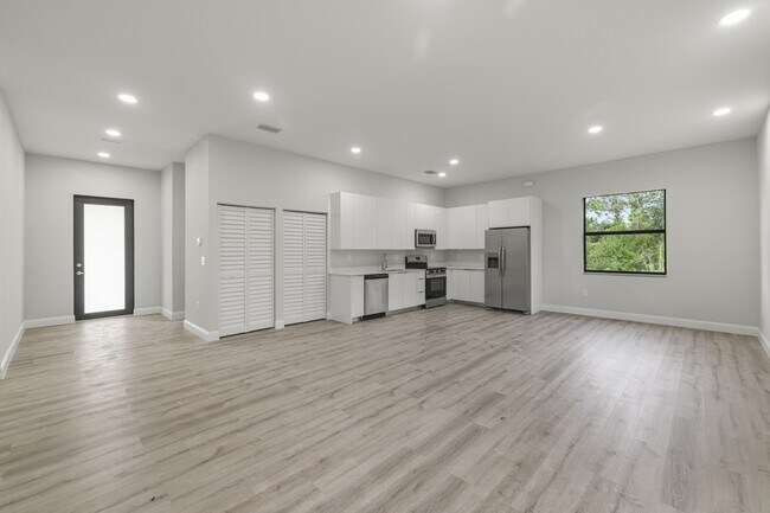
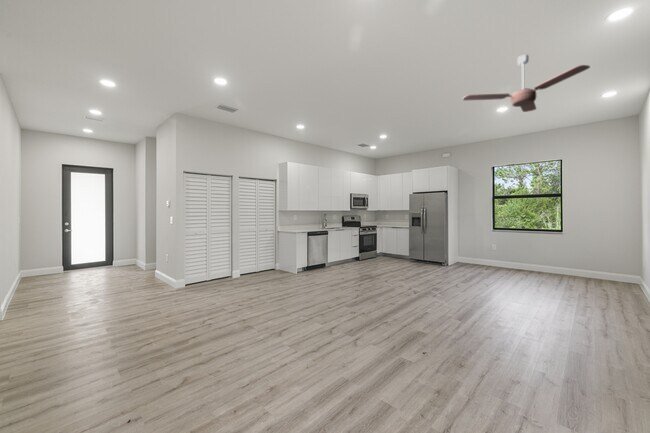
+ ceiling fan [462,54,591,113]
